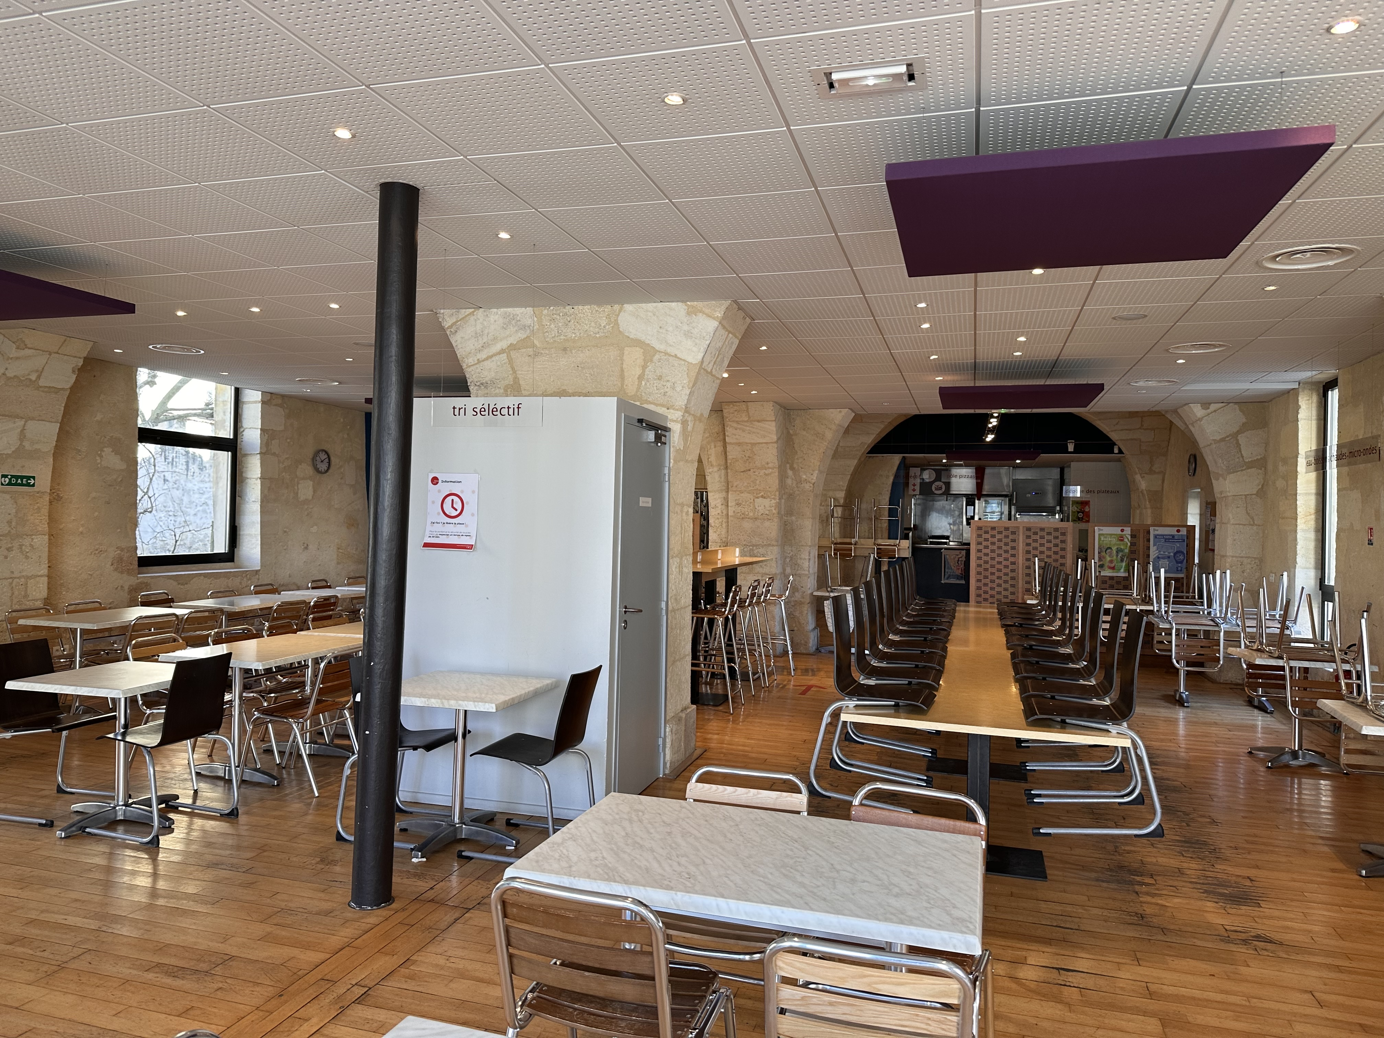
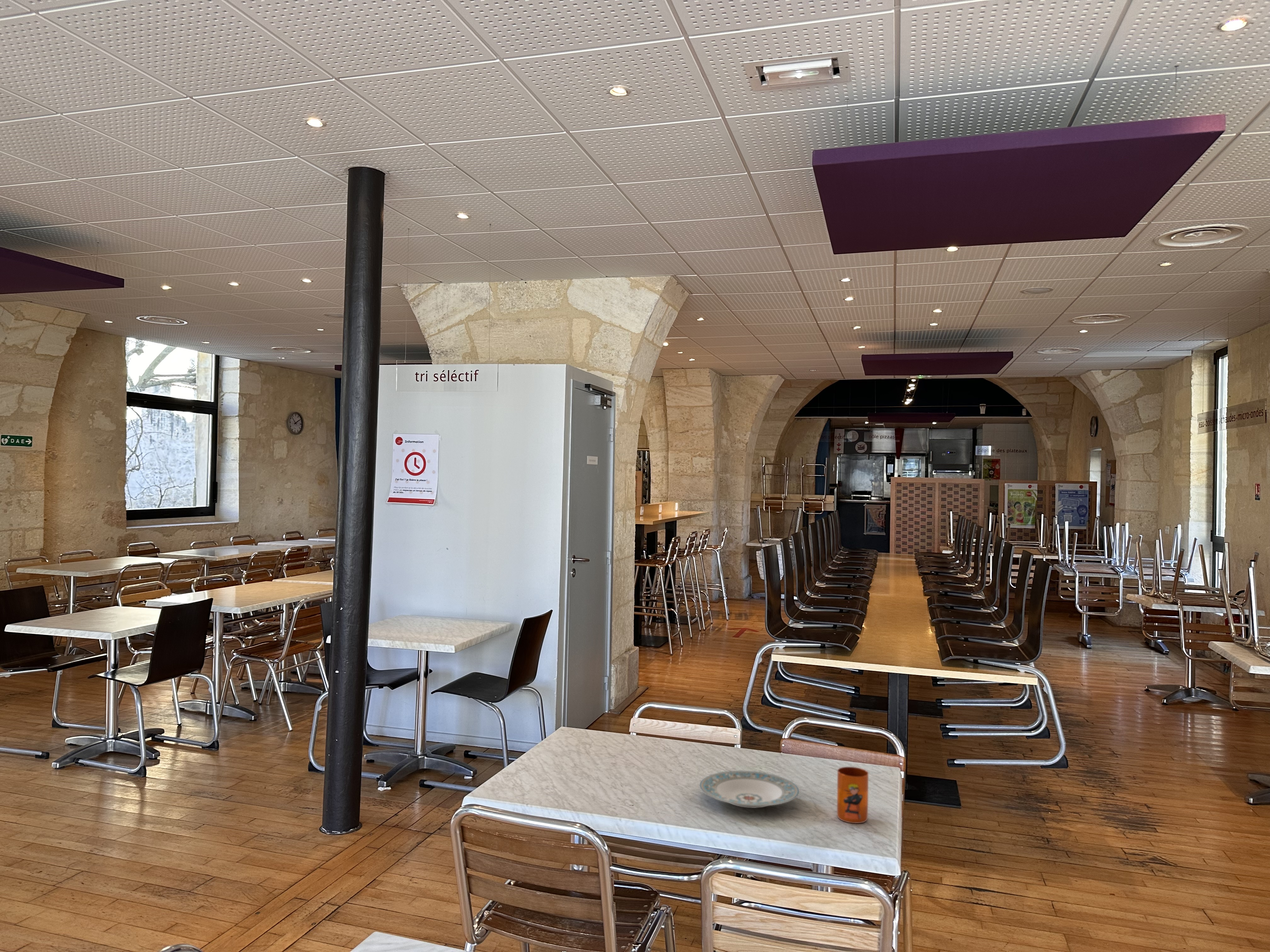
+ mug [837,767,869,824]
+ plate [699,770,799,808]
